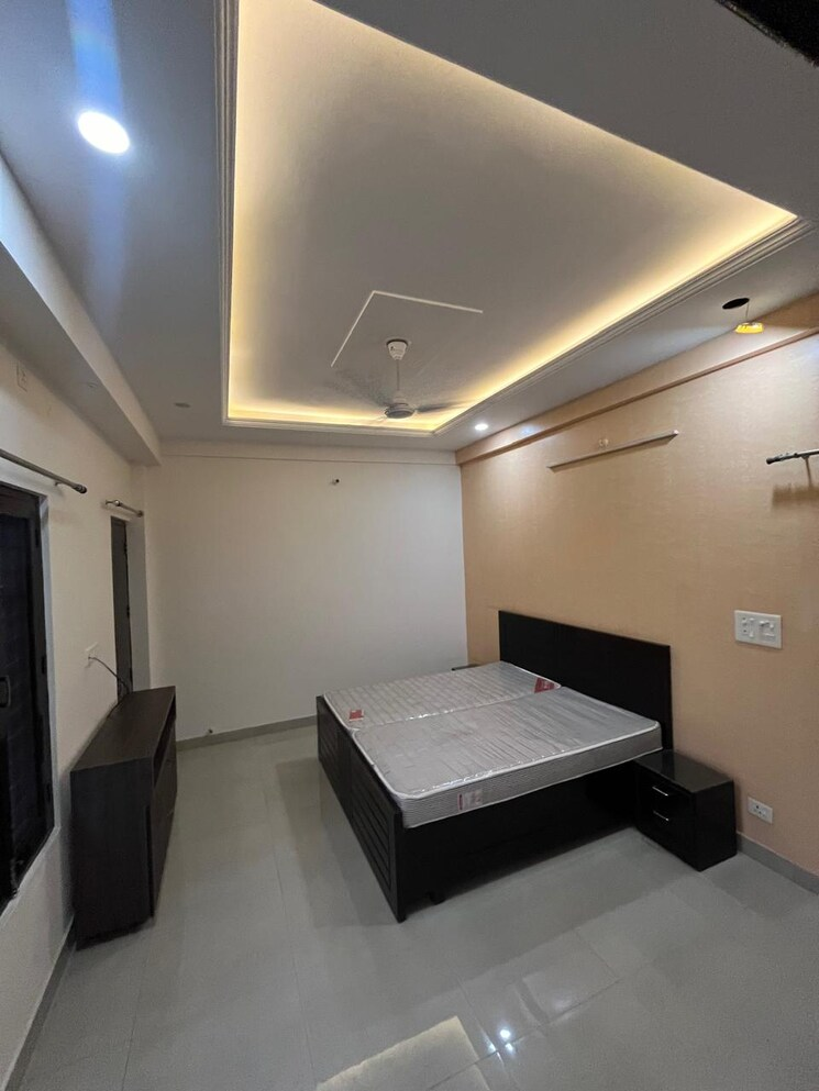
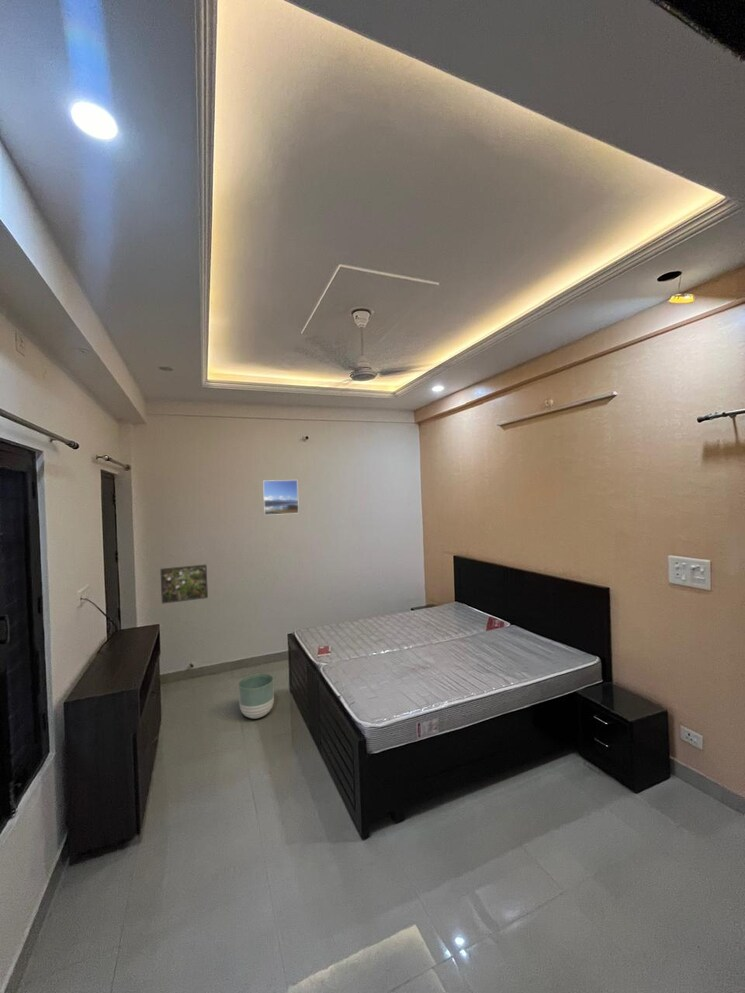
+ planter [237,673,275,719]
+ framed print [159,563,209,605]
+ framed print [262,479,300,516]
